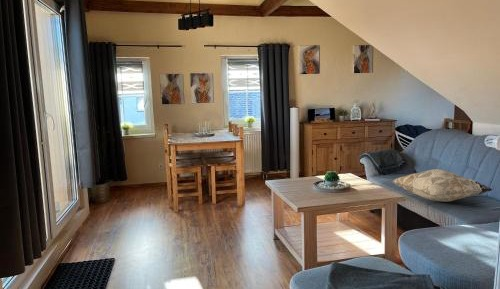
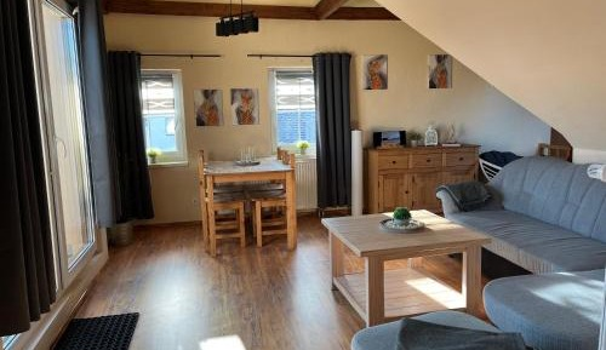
- decorative pillow [391,168,493,203]
